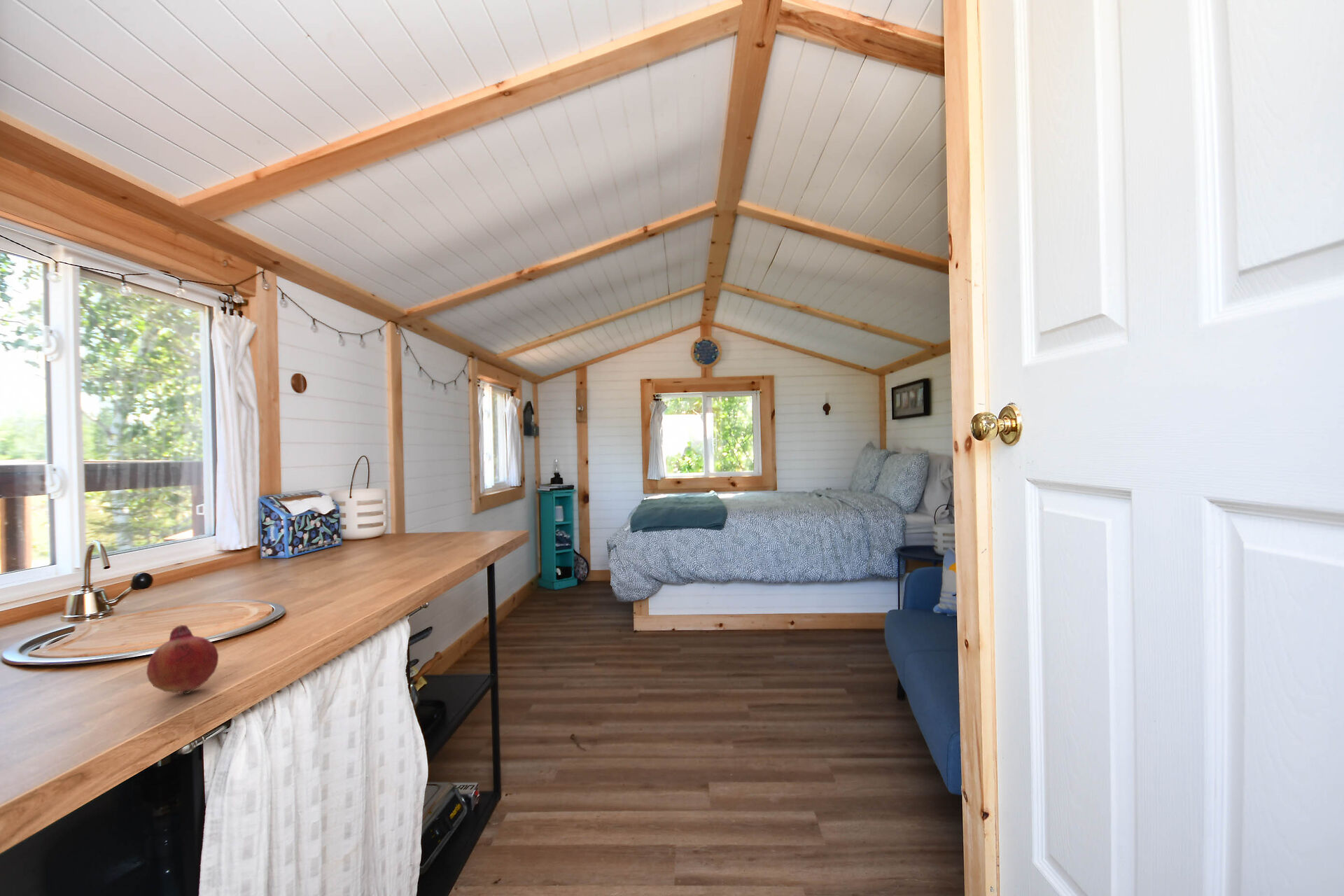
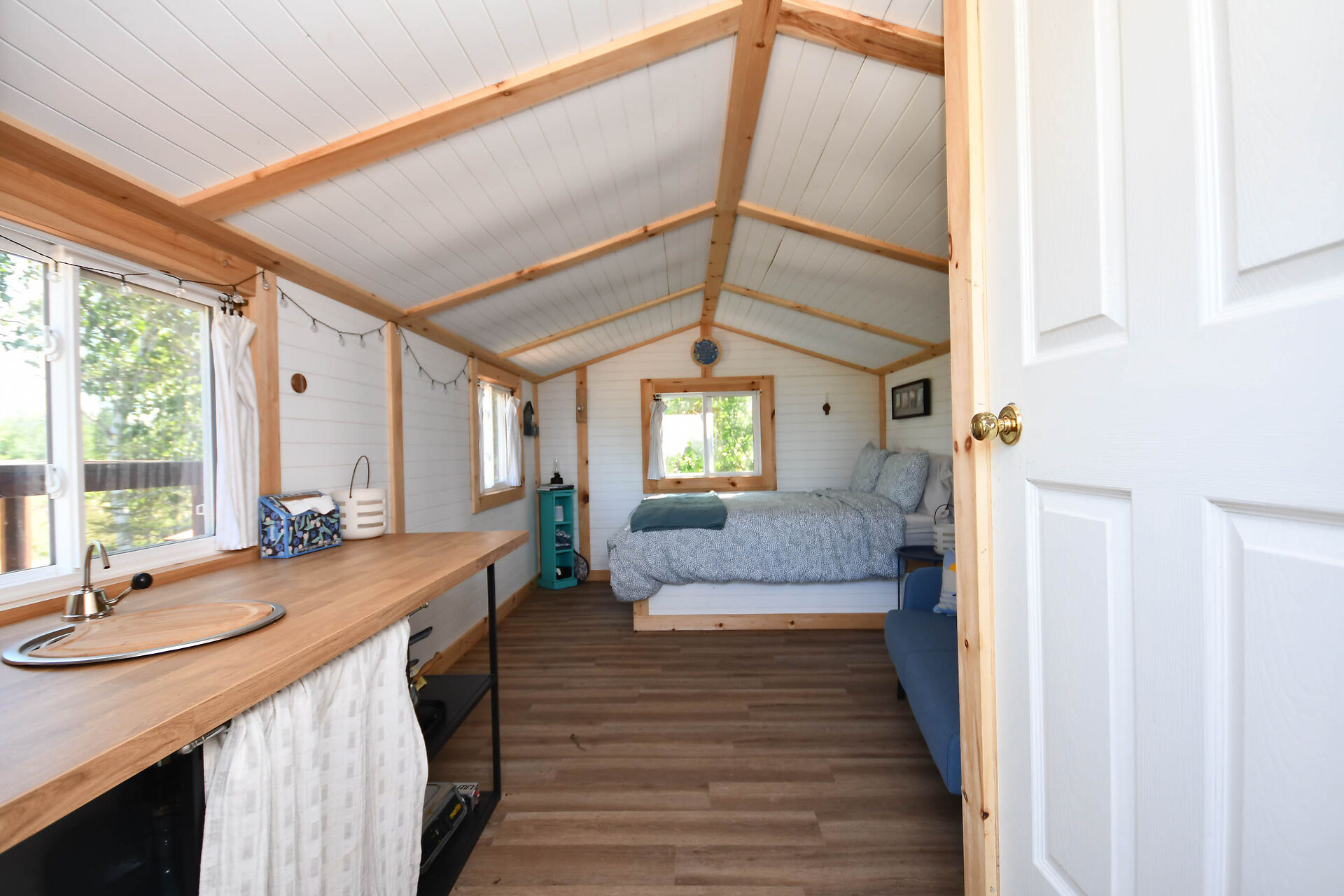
- fruit [146,624,219,695]
